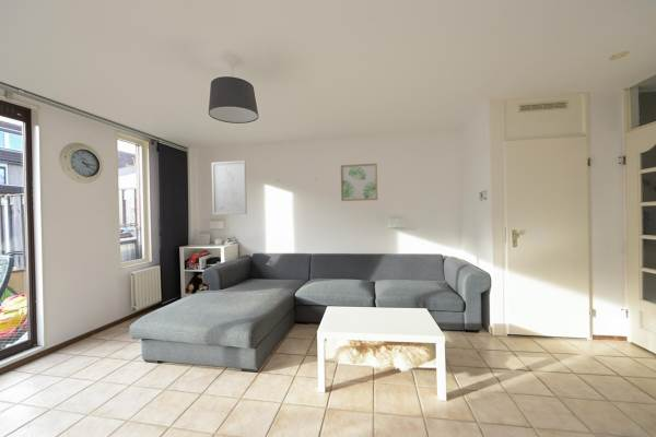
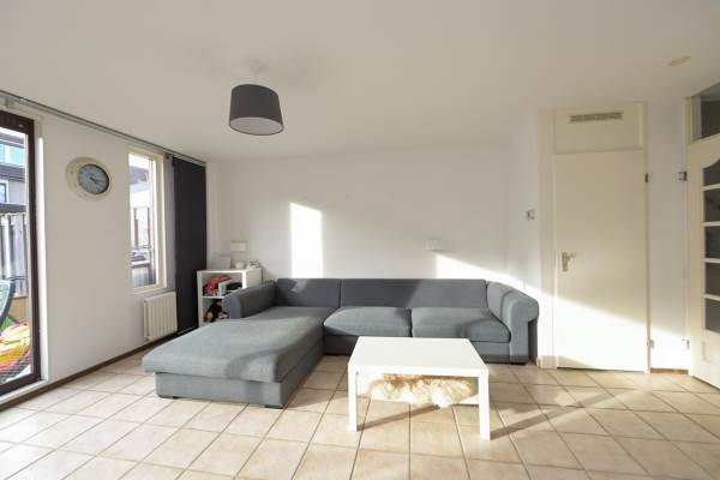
- wall art [211,160,248,216]
- wall art [340,163,378,202]
